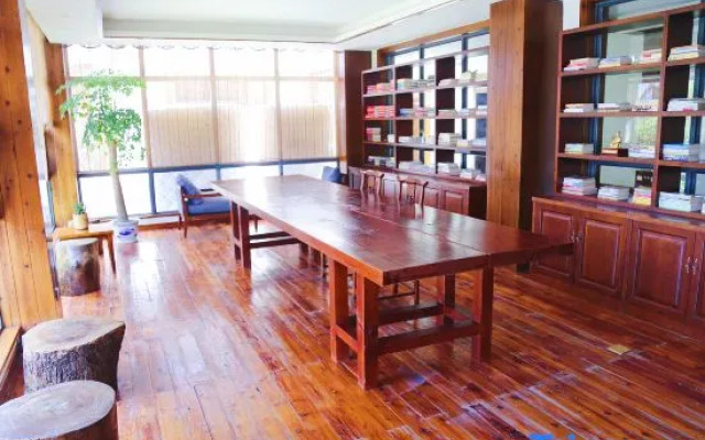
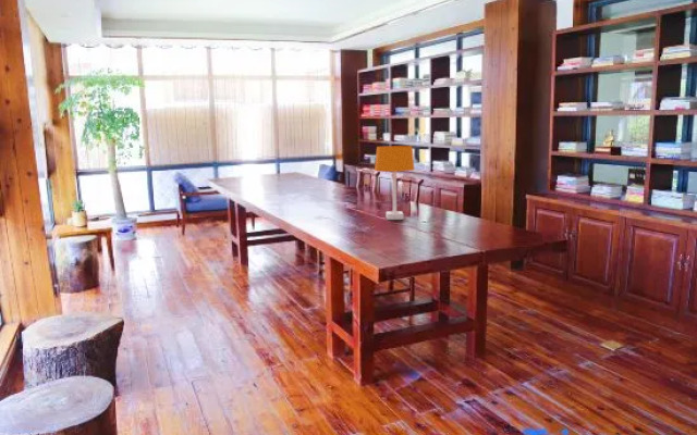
+ desk lamp [374,145,416,221]
